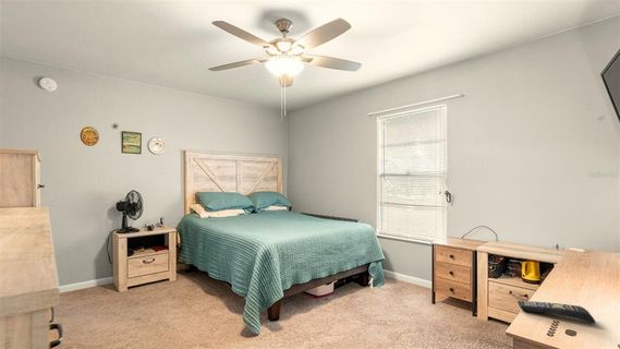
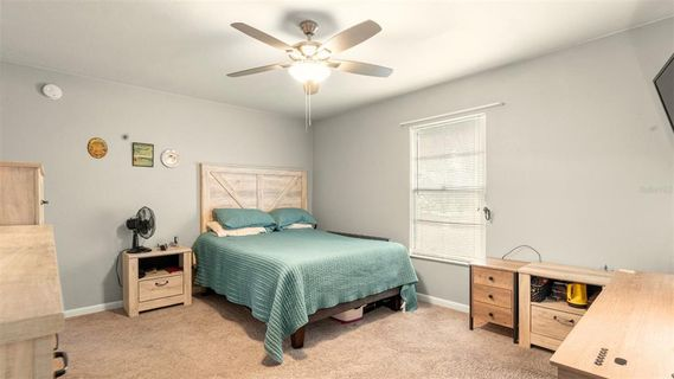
- remote control [516,300,596,324]
